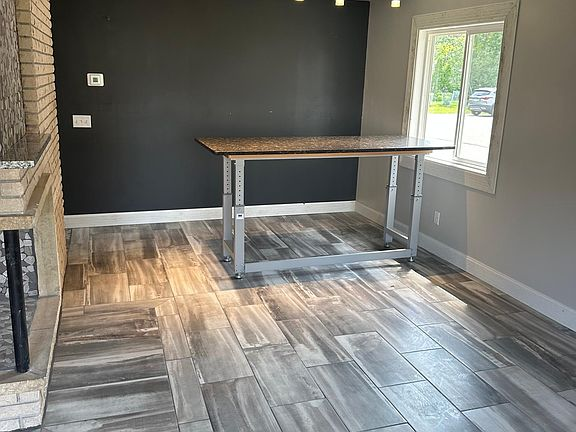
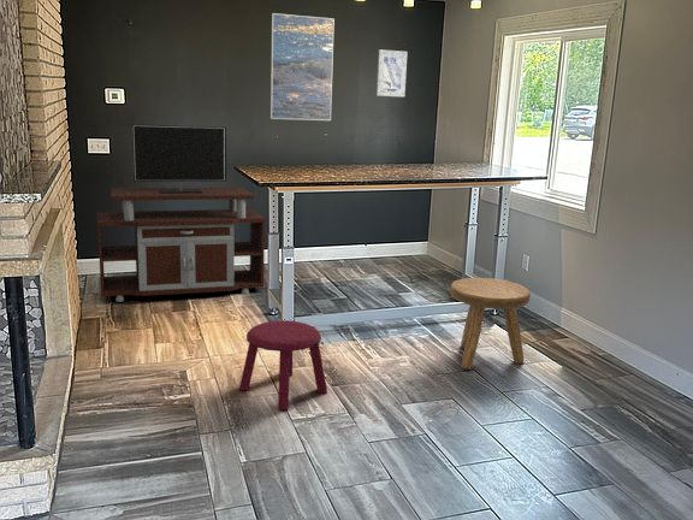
+ wall art [375,48,408,98]
+ stool [238,319,328,410]
+ stool [449,277,532,371]
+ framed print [270,12,336,122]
+ tv stand [96,124,266,303]
